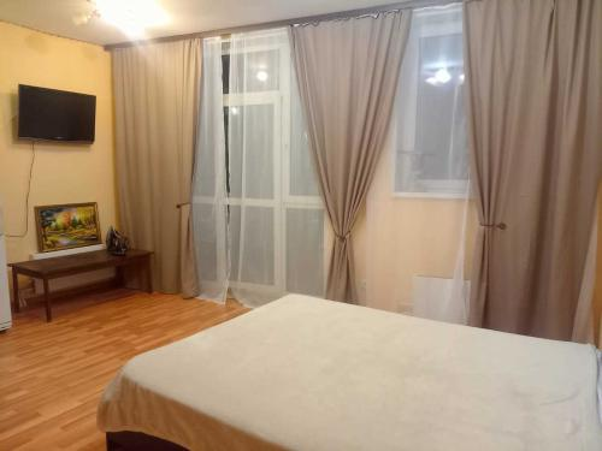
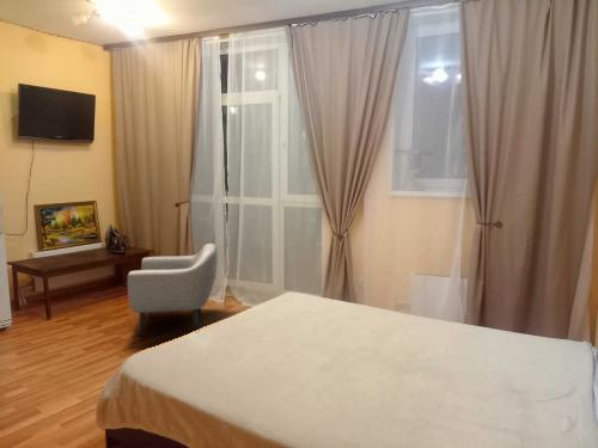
+ armchair [127,243,218,337]
